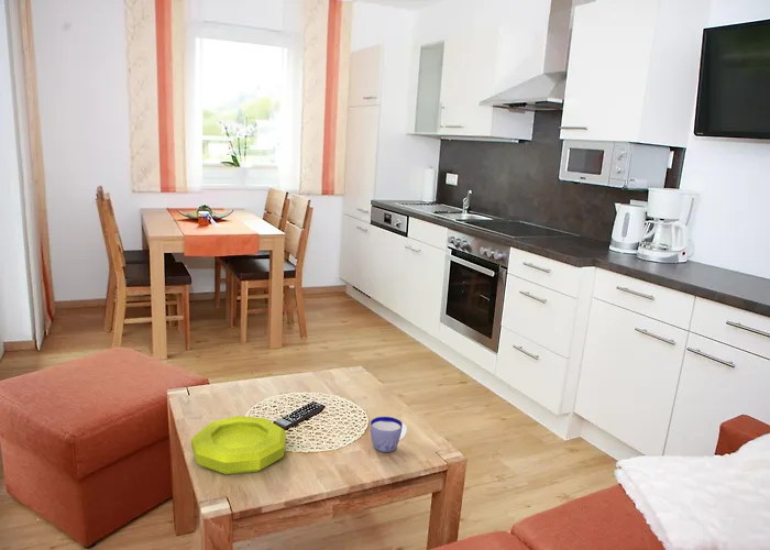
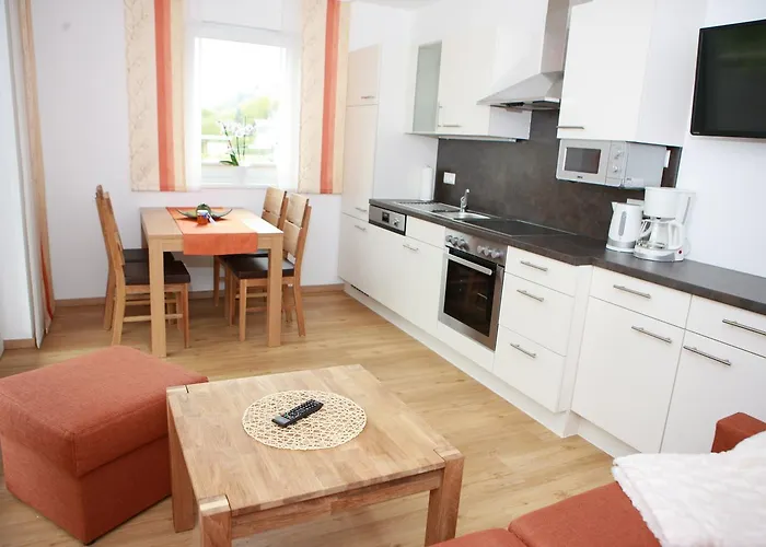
- cup [370,416,408,453]
- bowl [190,415,287,475]
